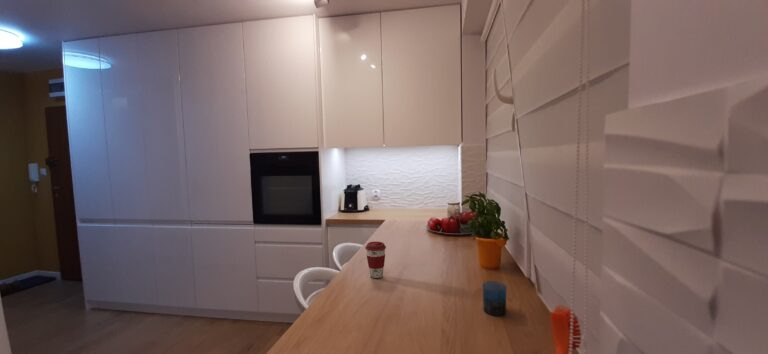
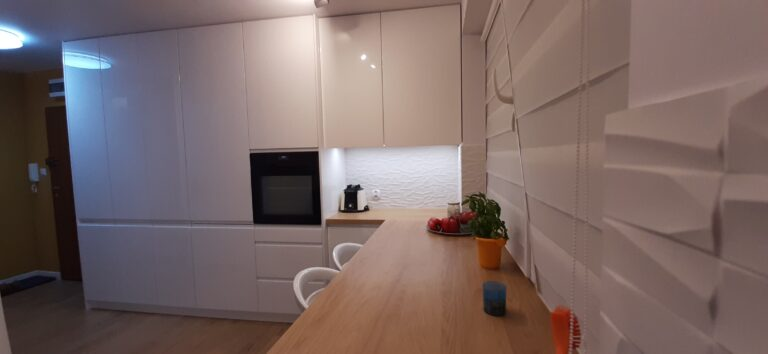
- coffee cup [364,241,387,279]
